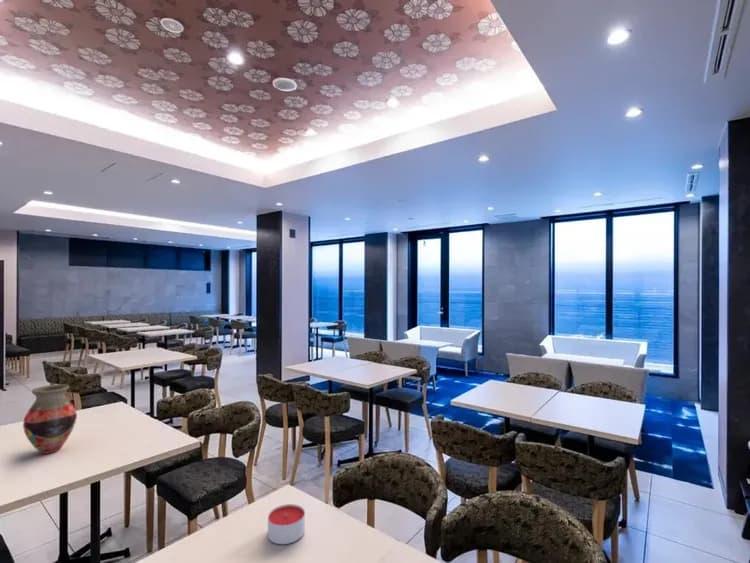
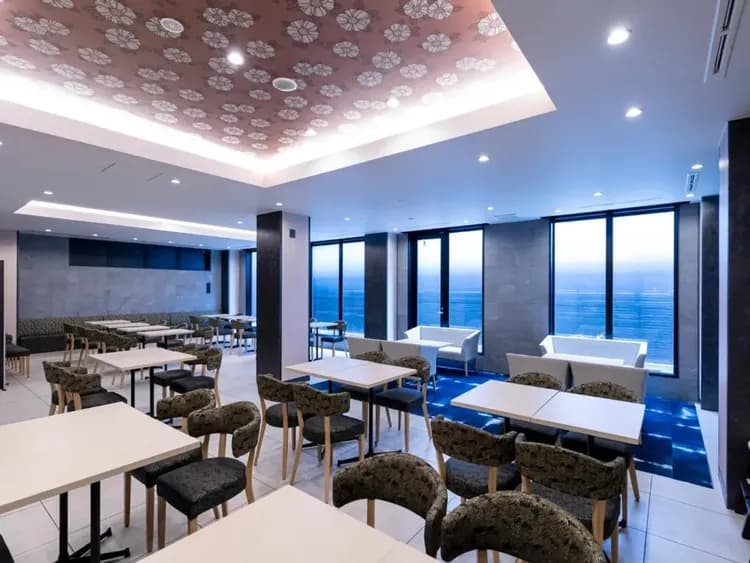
- candle [267,503,306,545]
- vase [22,383,78,455]
